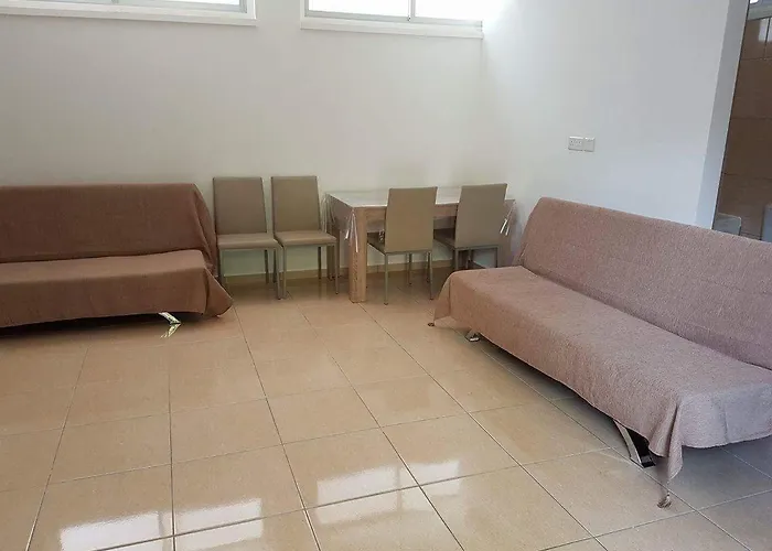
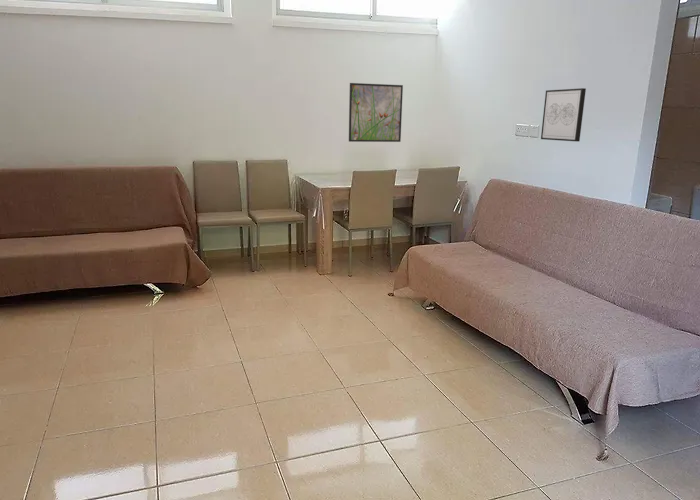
+ wall art [540,87,587,142]
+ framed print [348,82,404,143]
